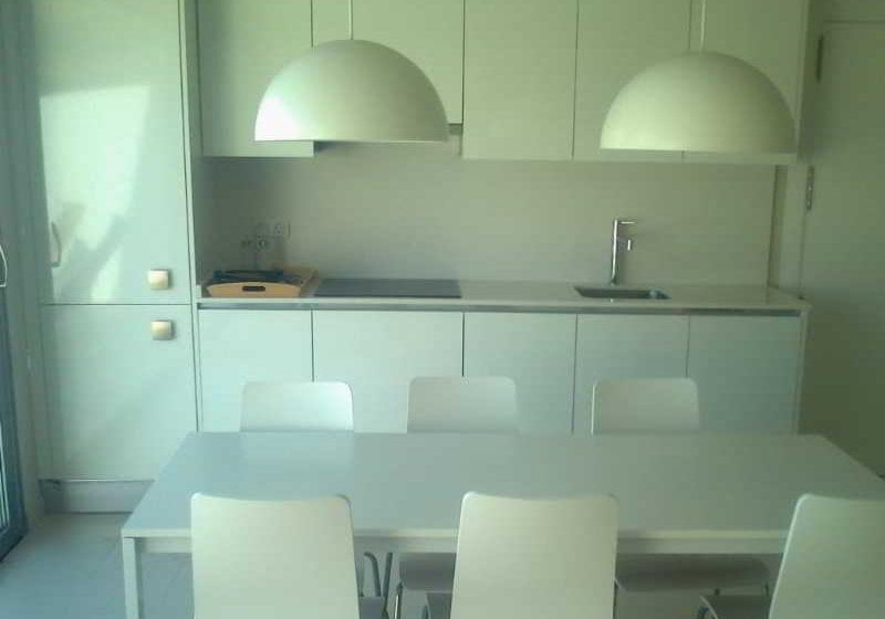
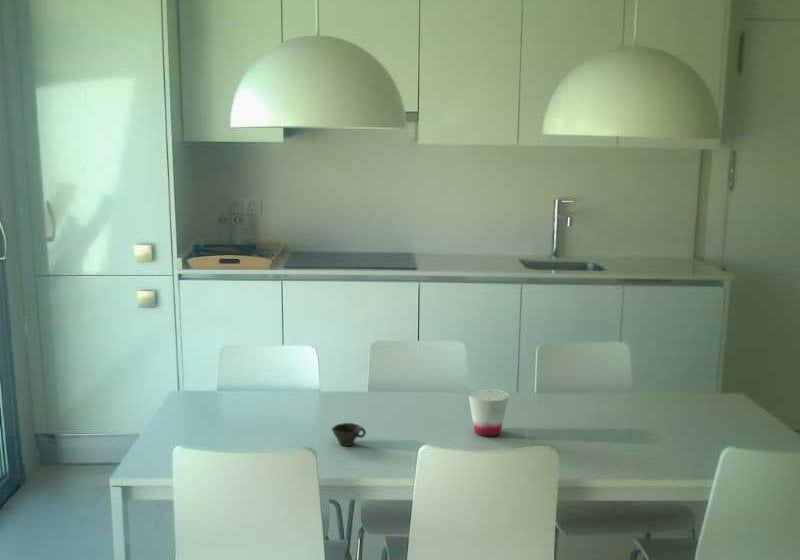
+ cup [467,388,510,437]
+ cup [330,422,367,447]
